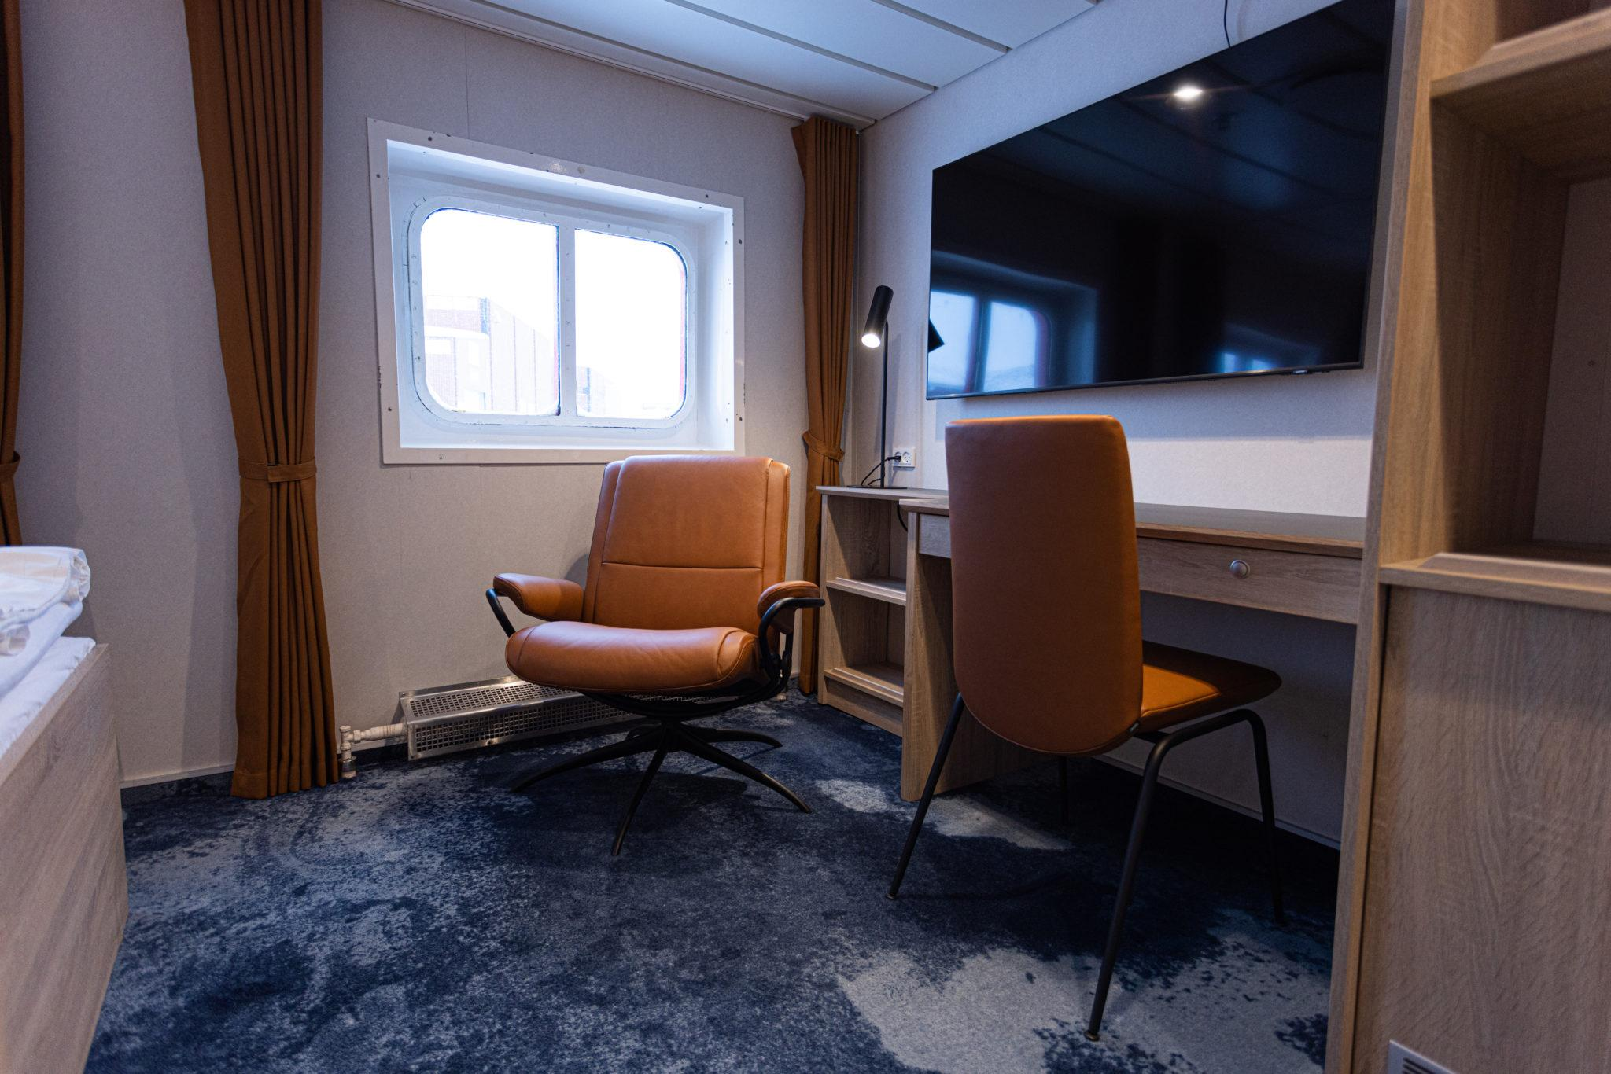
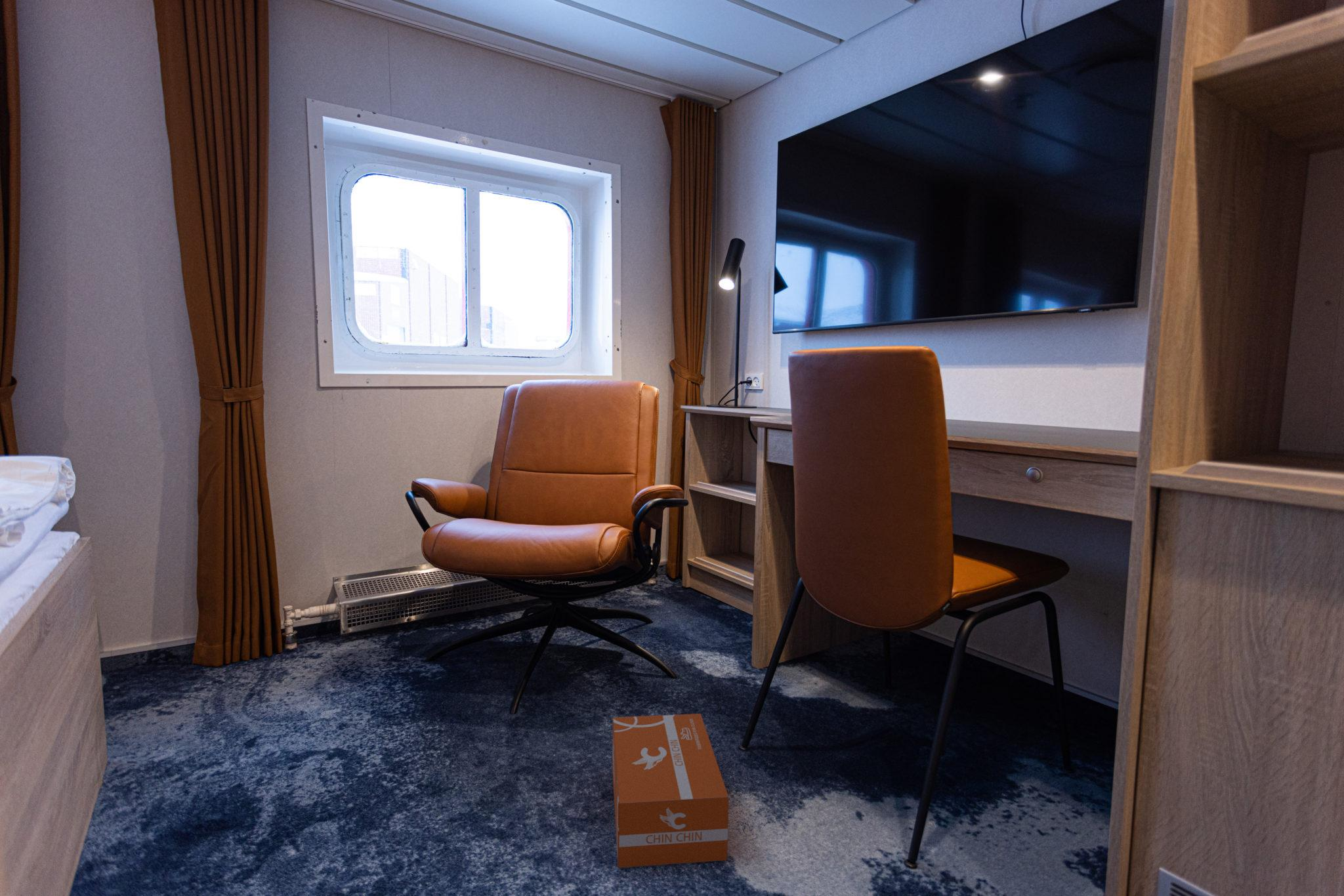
+ cardboard box [612,713,729,868]
